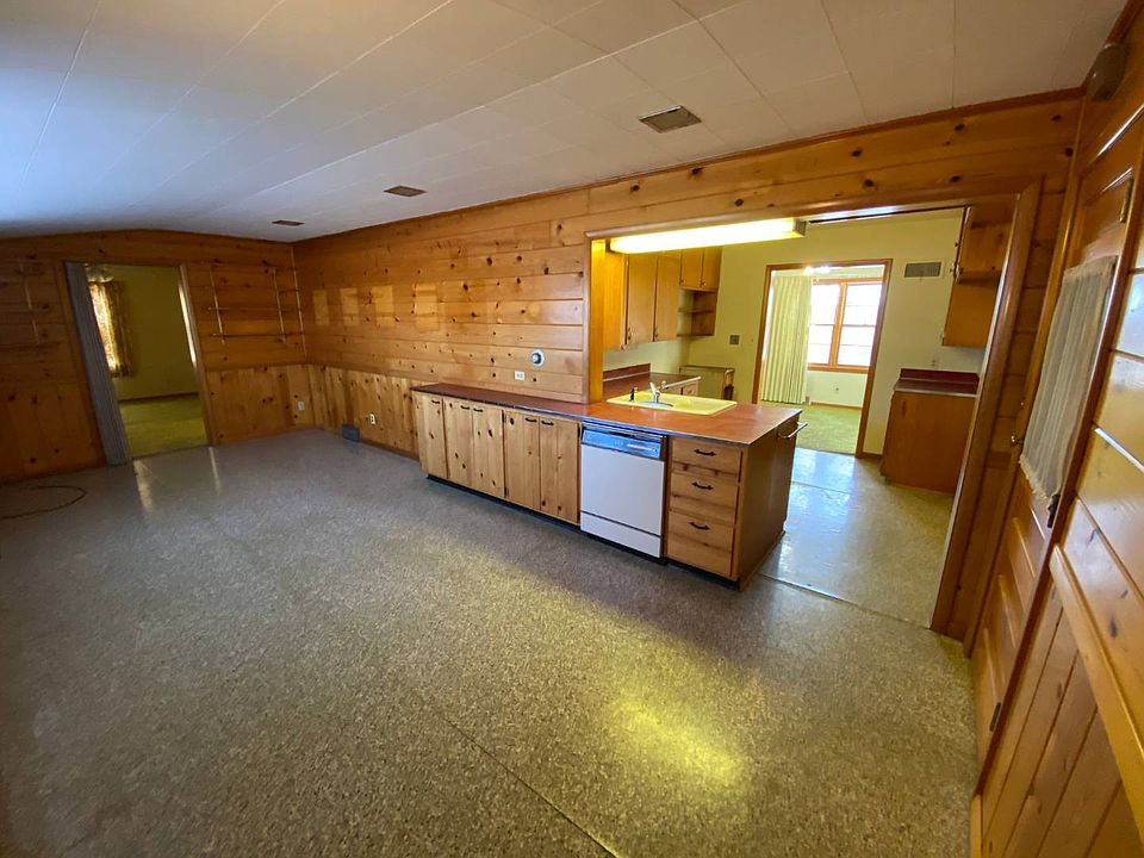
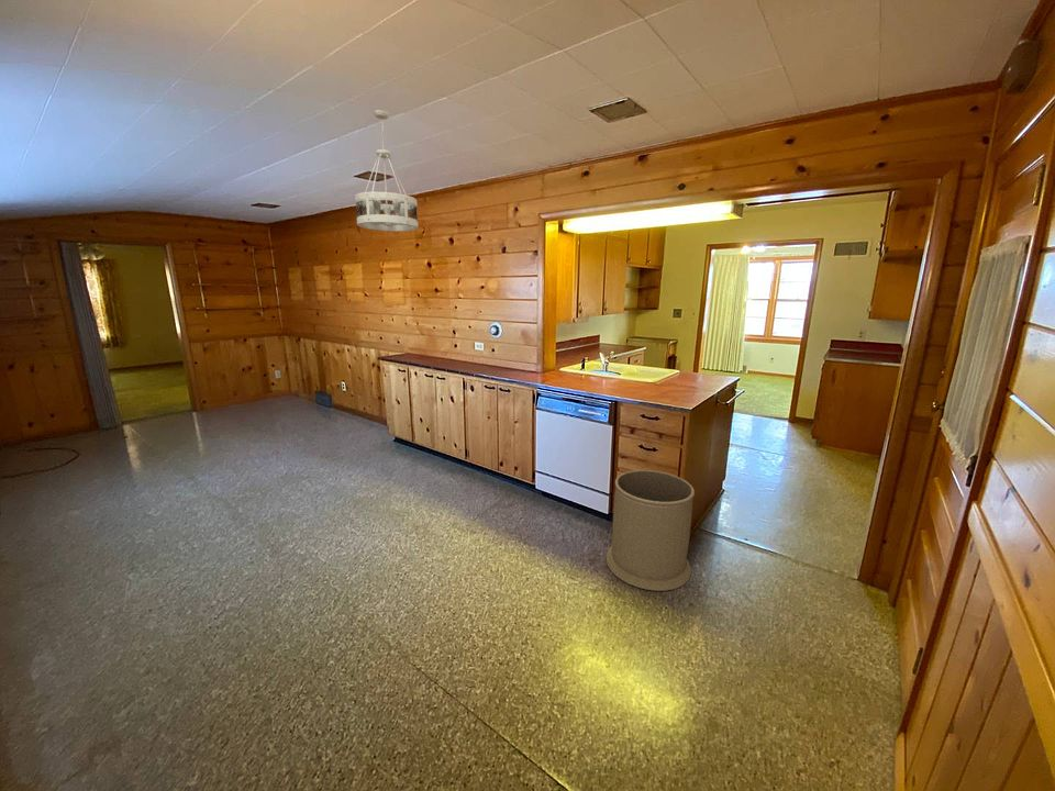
+ trash can [606,469,696,592]
+ ceiling light fixture [354,109,419,233]
